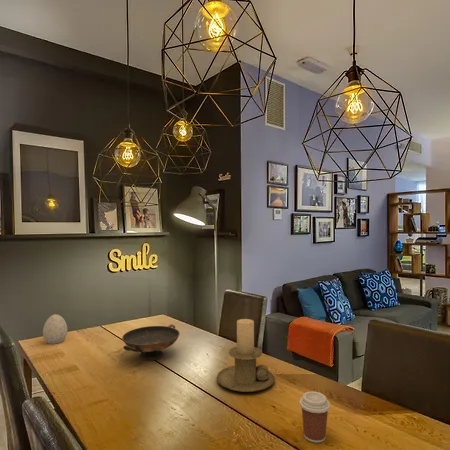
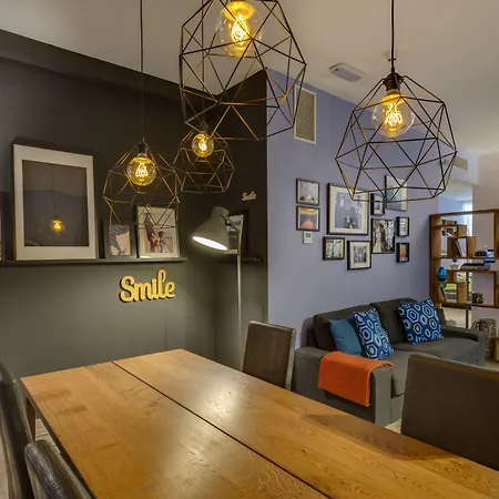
- decorative egg [42,313,68,345]
- coffee cup [298,390,331,444]
- decorative bowl [121,323,181,362]
- candle holder [216,318,275,393]
